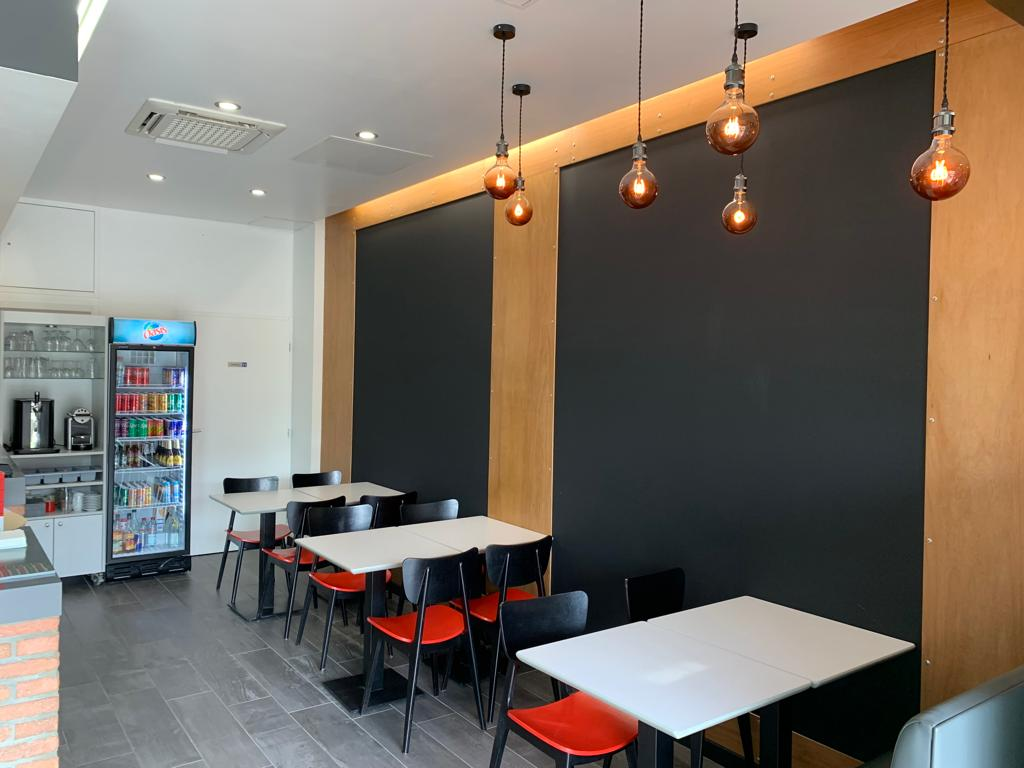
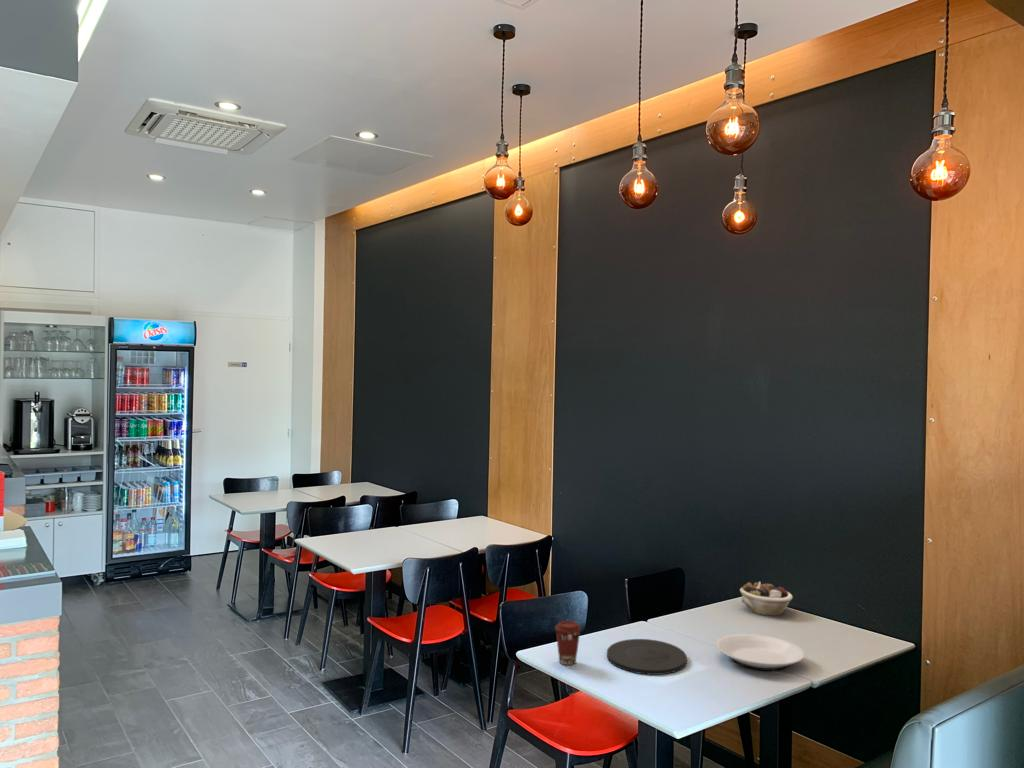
+ succulent planter [739,581,794,616]
+ plate [715,633,806,672]
+ coffee cup [554,620,582,666]
+ plate [606,638,688,676]
